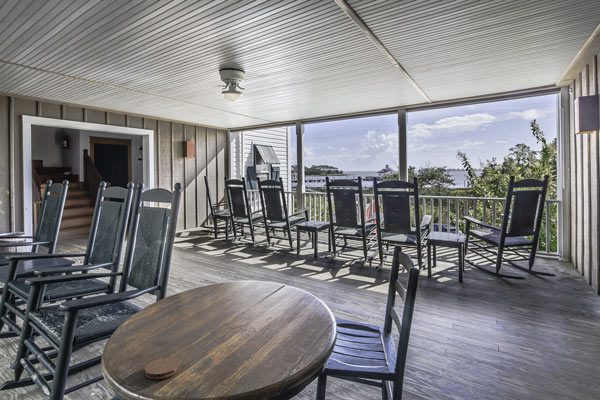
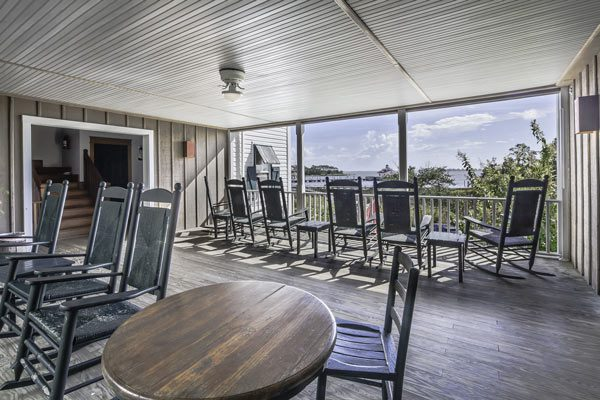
- coaster [144,356,182,380]
